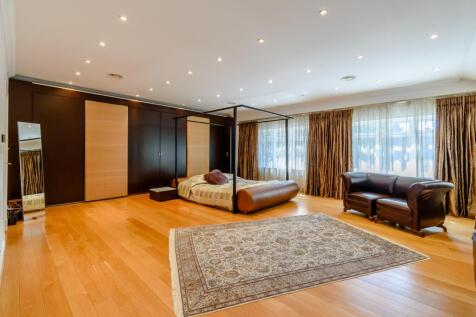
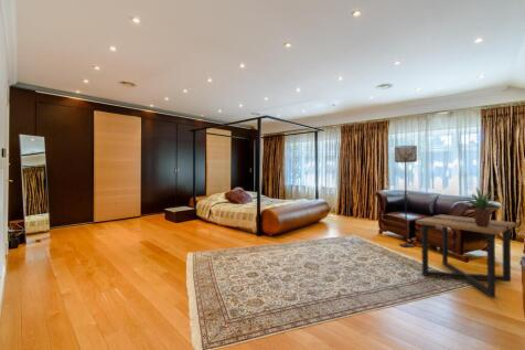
+ side table [416,213,516,298]
+ floor lamp [394,145,418,248]
+ potted plant [457,187,500,227]
